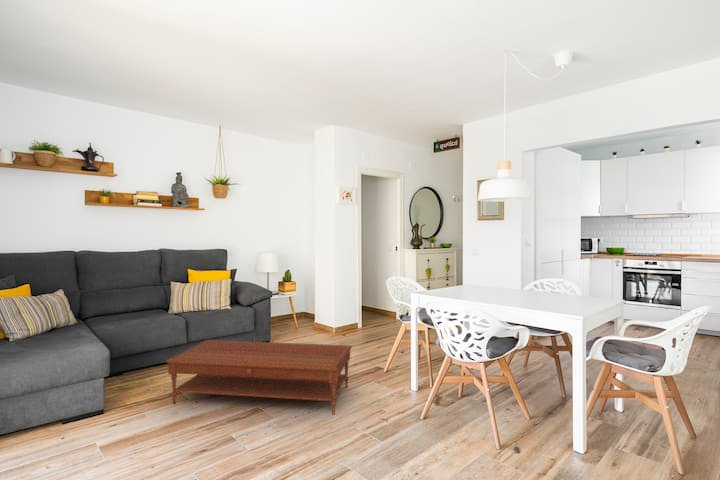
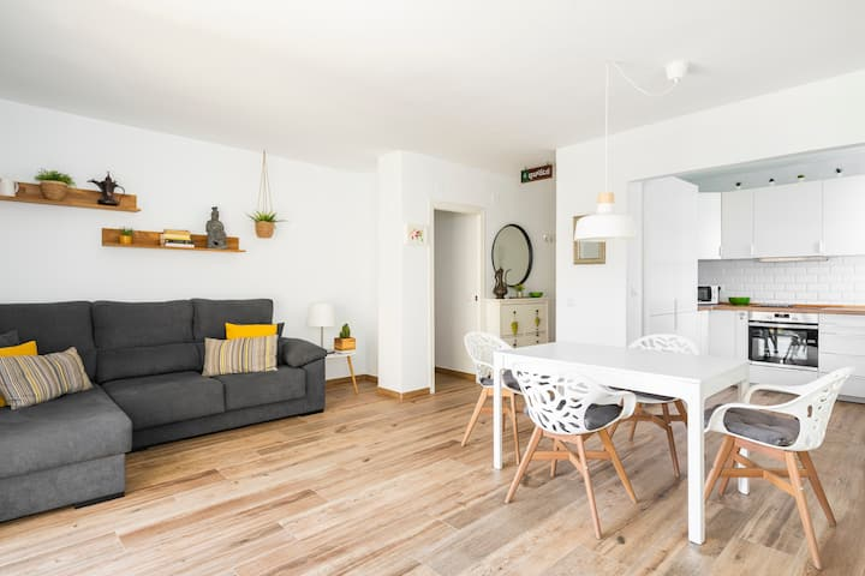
- coffee table [165,339,353,416]
